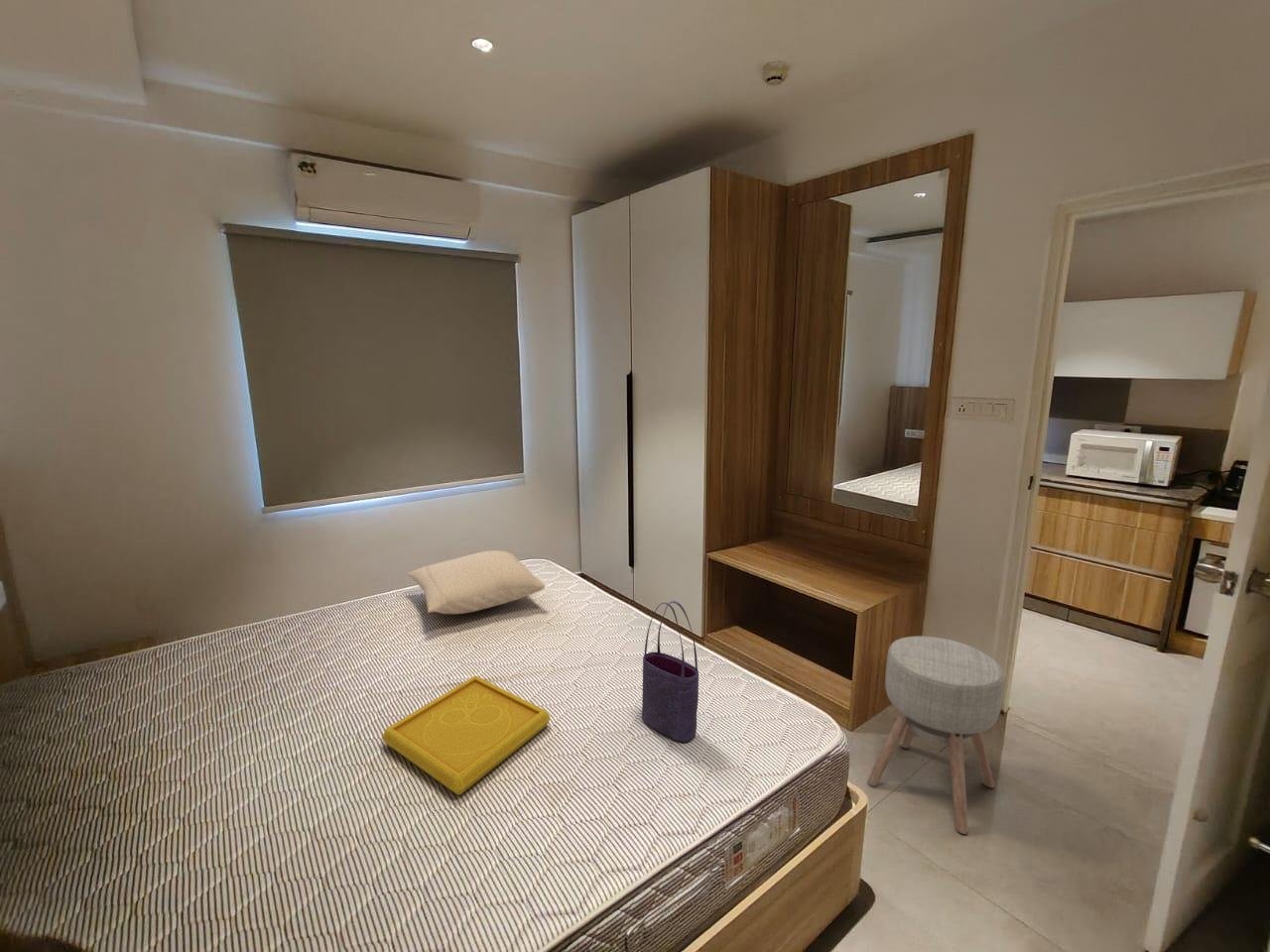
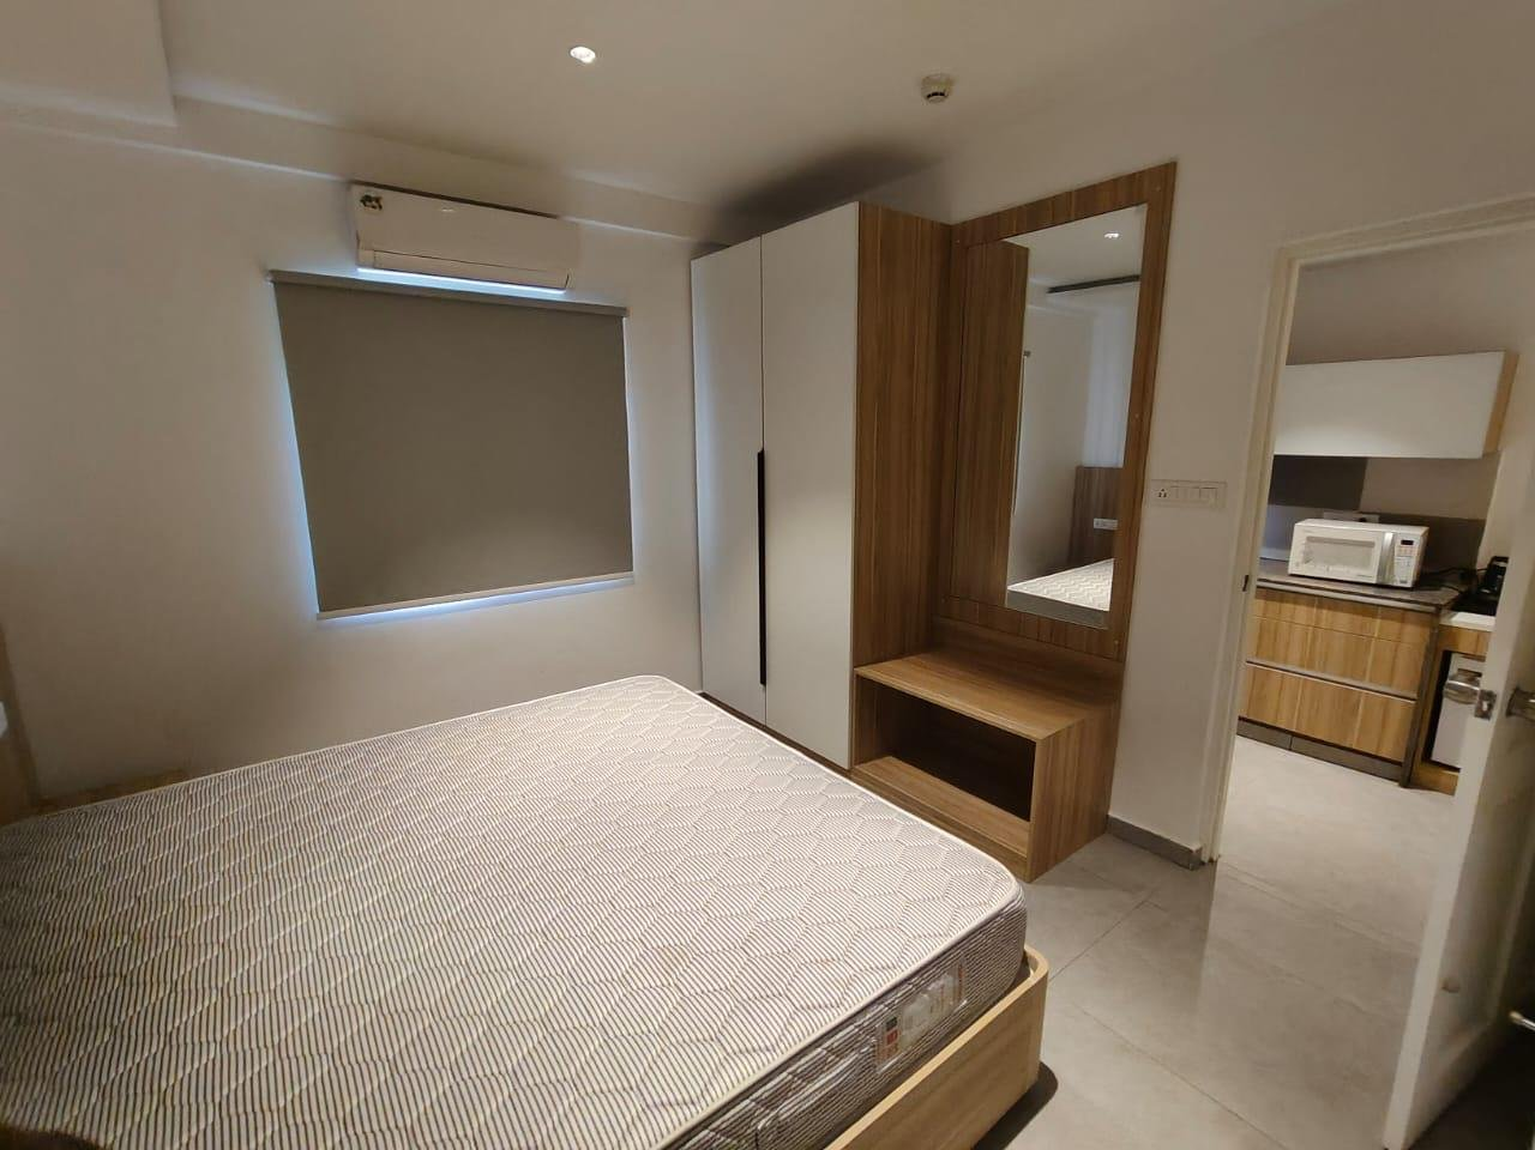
- ottoman [866,636,1005,835]
- pillow [407,549,546,615]
- serving tray [381,675,551,796]
- tote bag [641,600,699,743]
